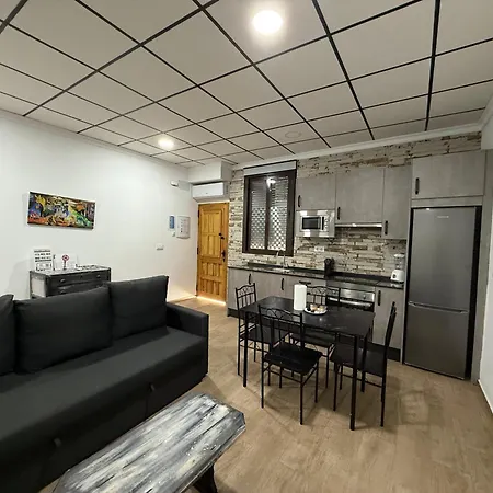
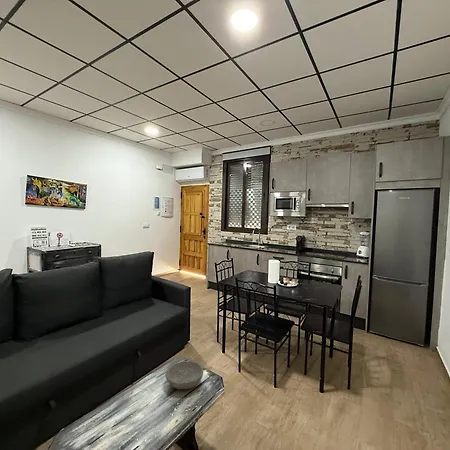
+ bowl [164,360,205,390]
